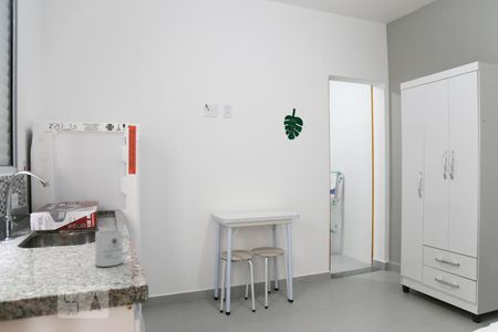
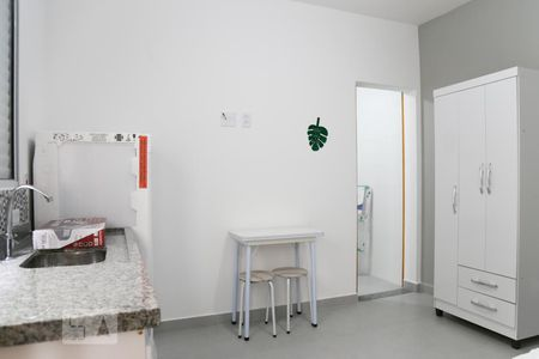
- mug [94,228,133,268]
